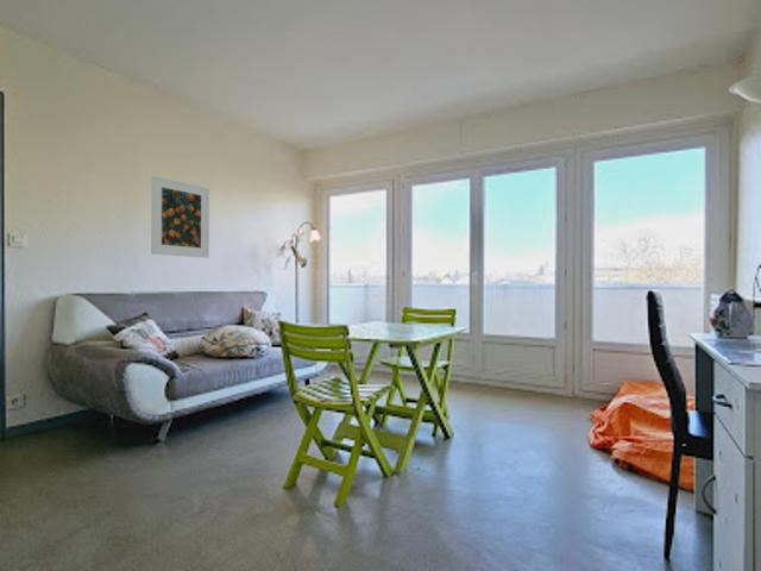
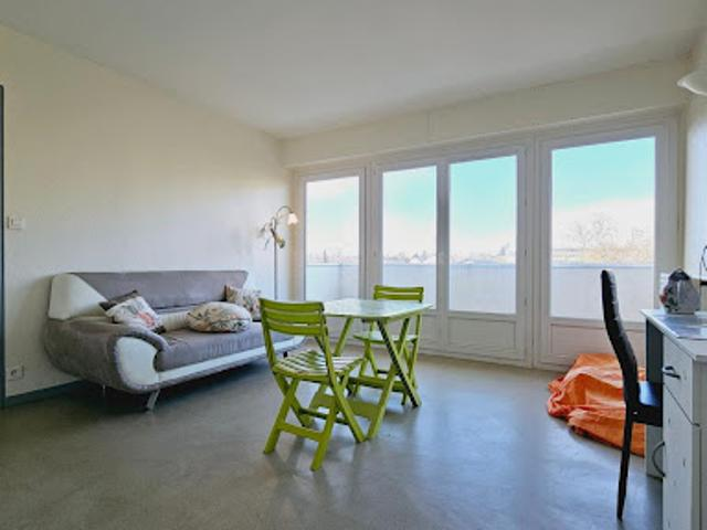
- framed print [150,174,210,259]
